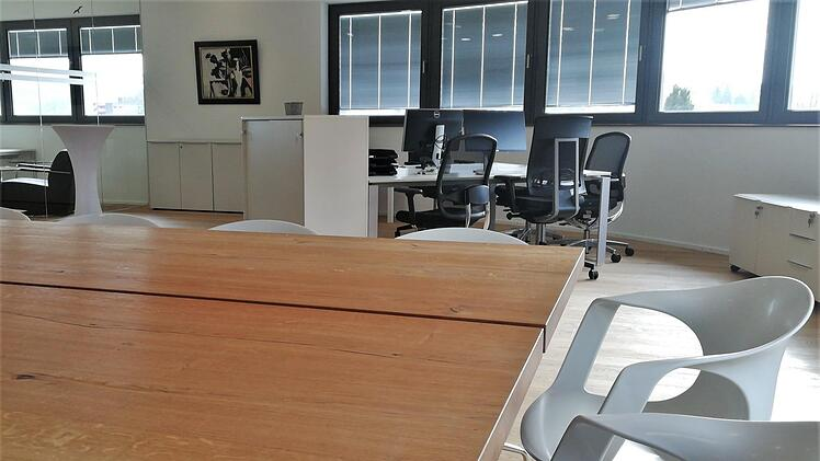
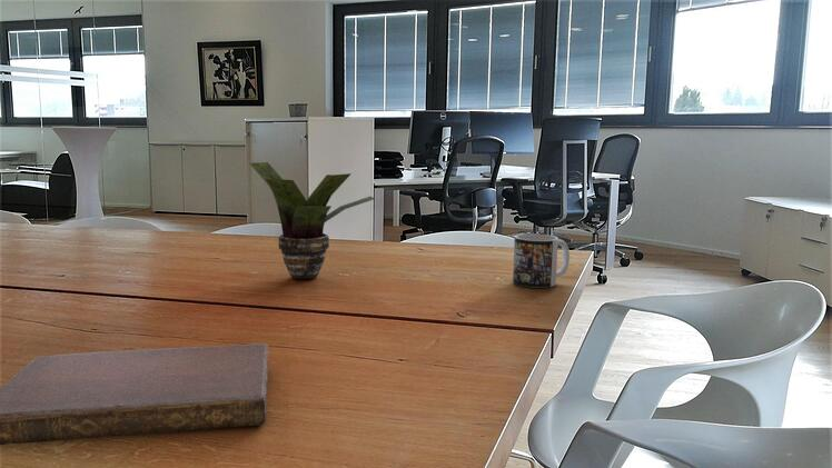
+ notebook [0,342,269,446]
+ potted plant [249,161,377,280]
+ mug [512,233,571,289]
